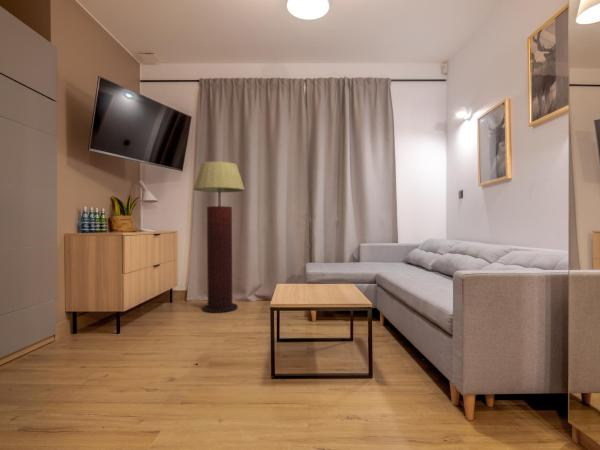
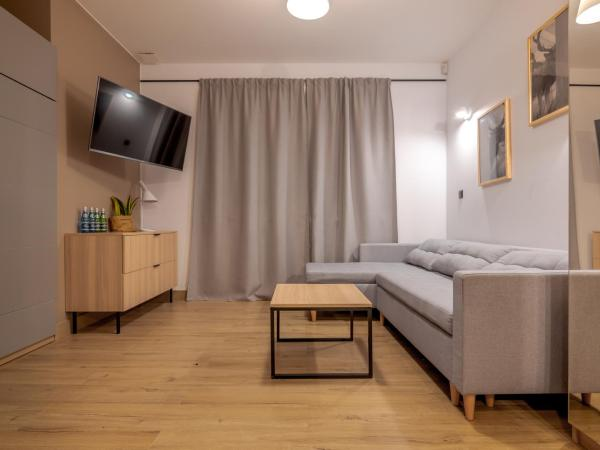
- floor lamp [192,161,246,314]
